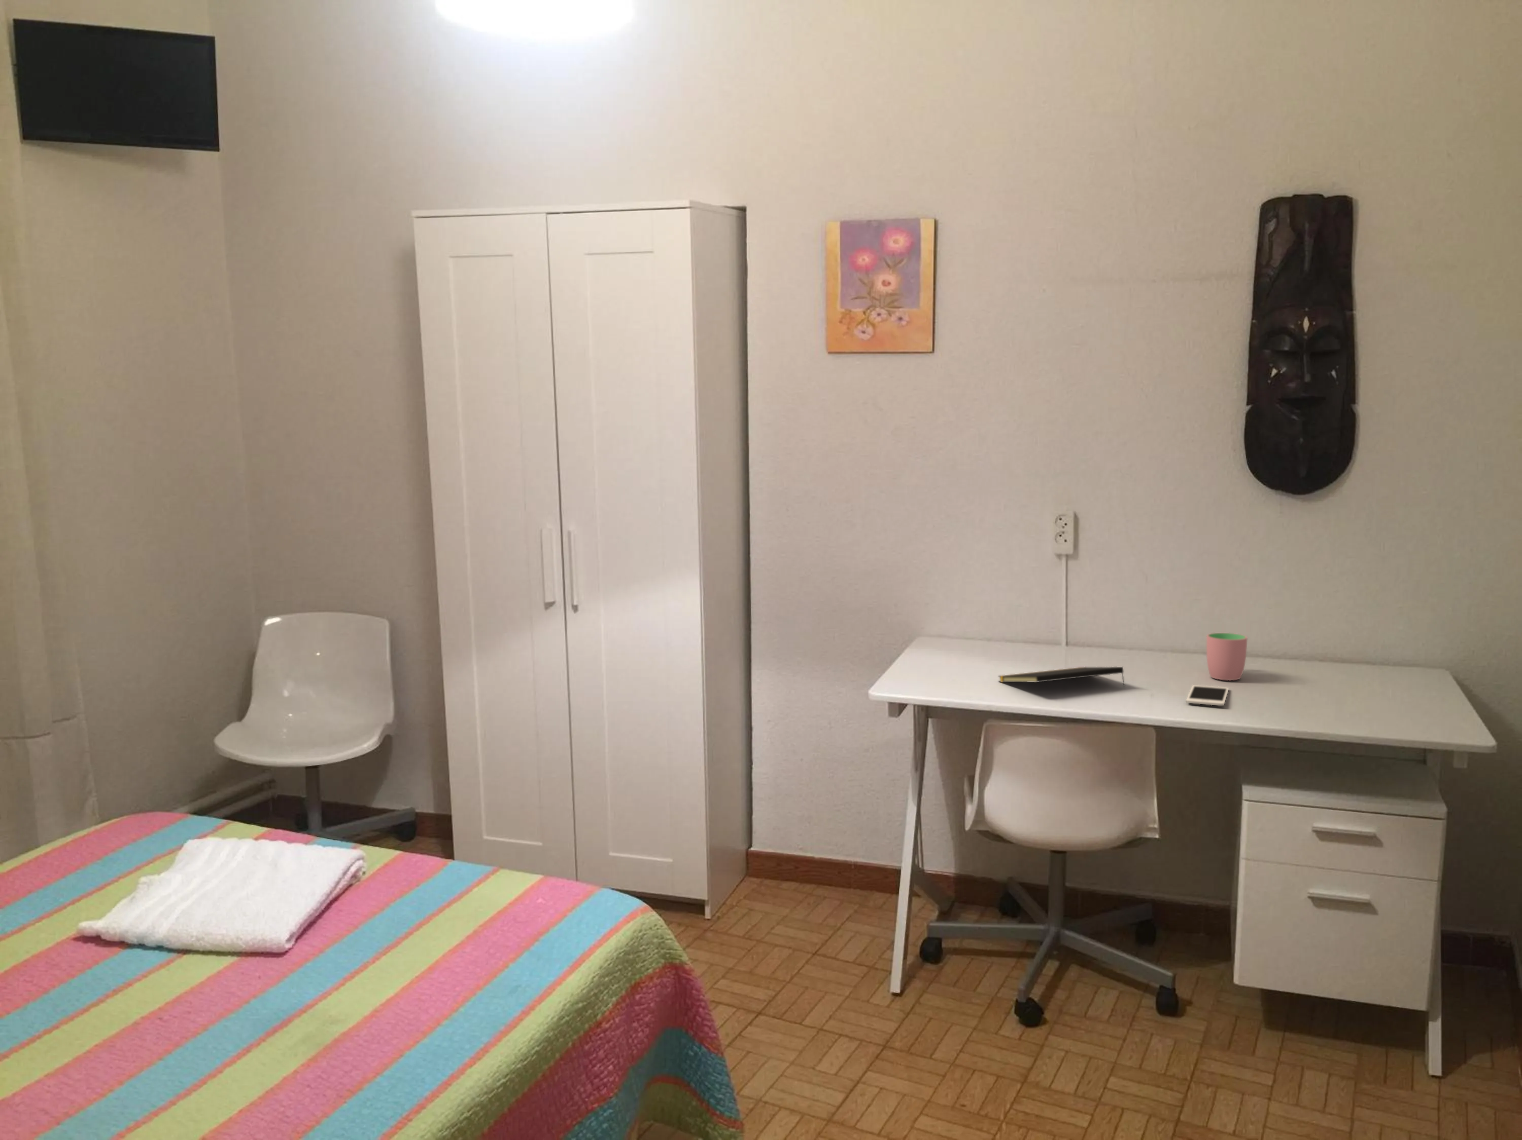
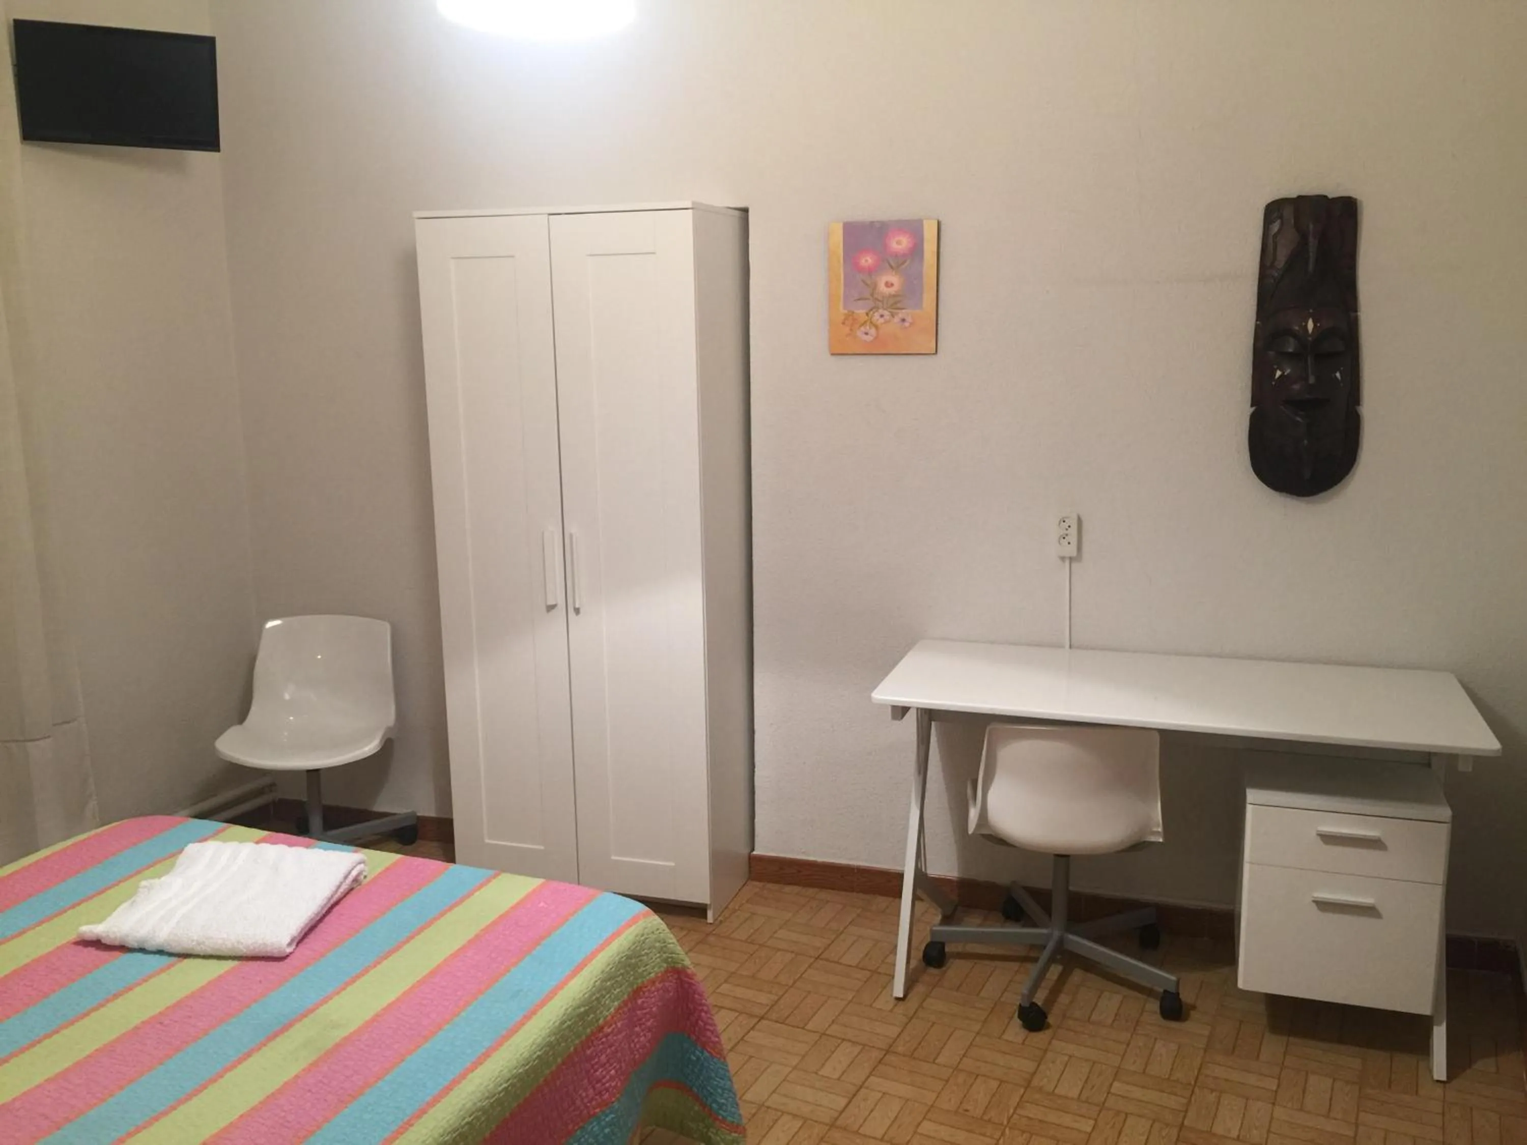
- cell phone [1185,685,1230,707]
- cup [1206,632,1248,681]
- notepad [997,666,1125,686]
